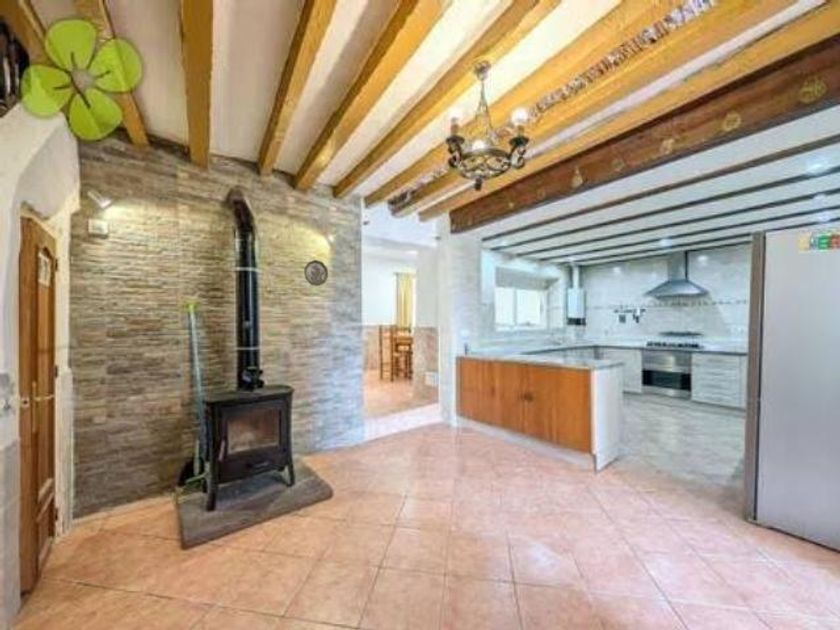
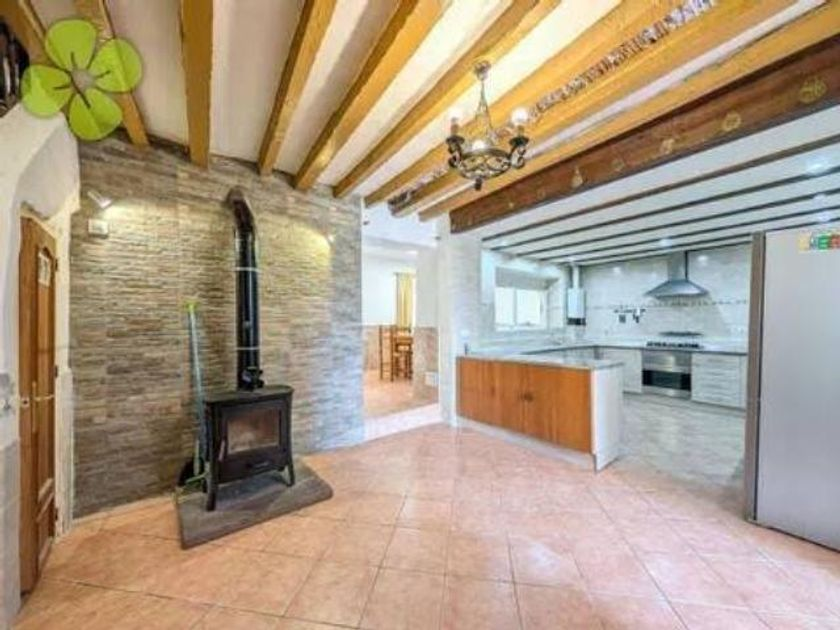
- decorative plate [303,259,329,287]
